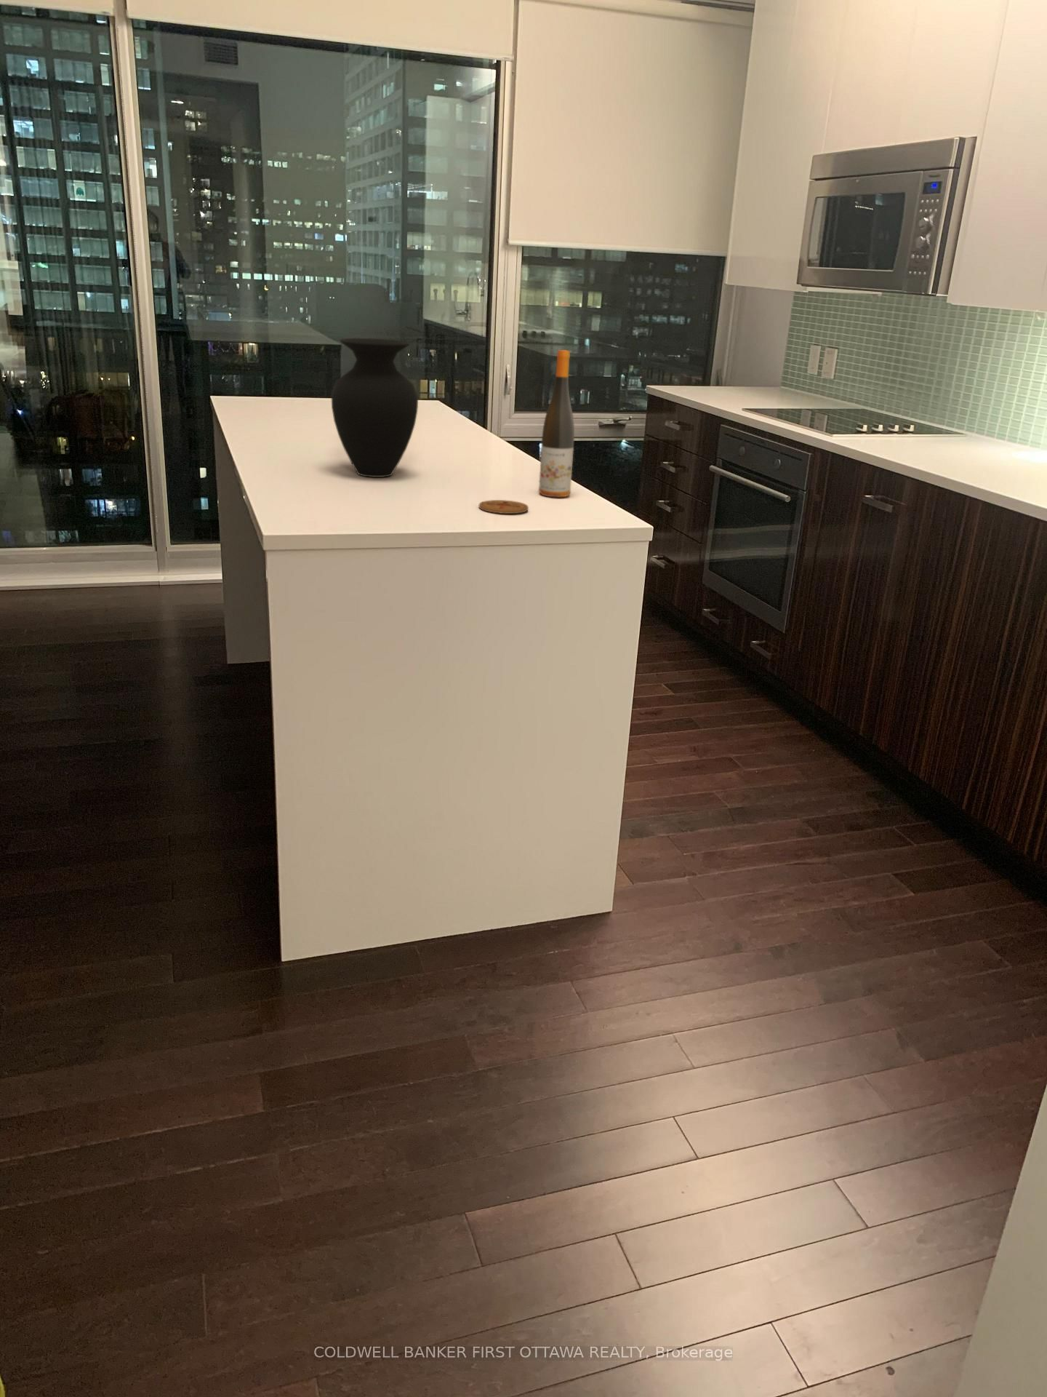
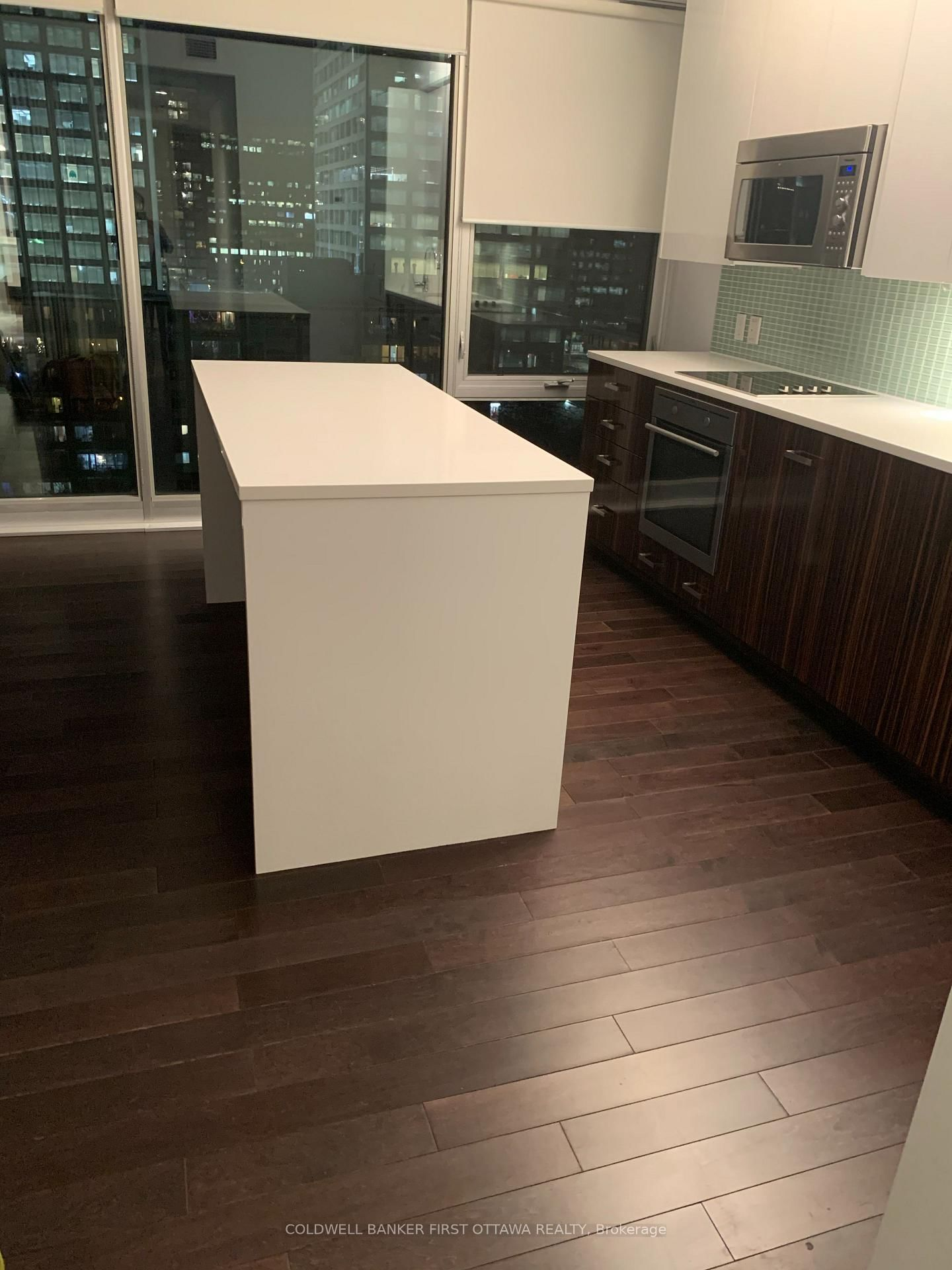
- coaster [478,499,529,515]
- vase [330,338,419,479]
- wine bottle [538,350,575,497]
